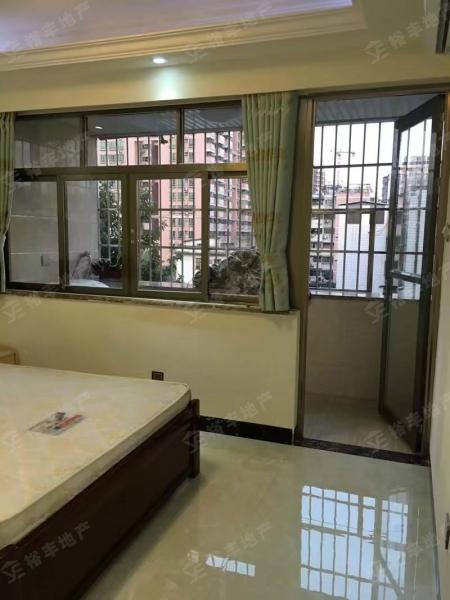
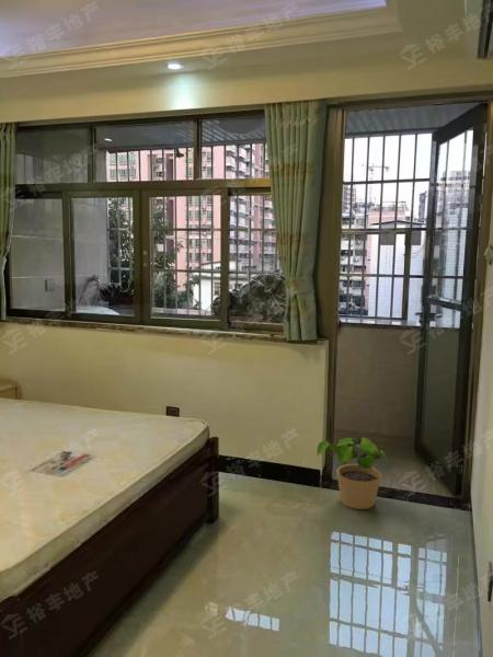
+ potted plant [316,437,388,510]
